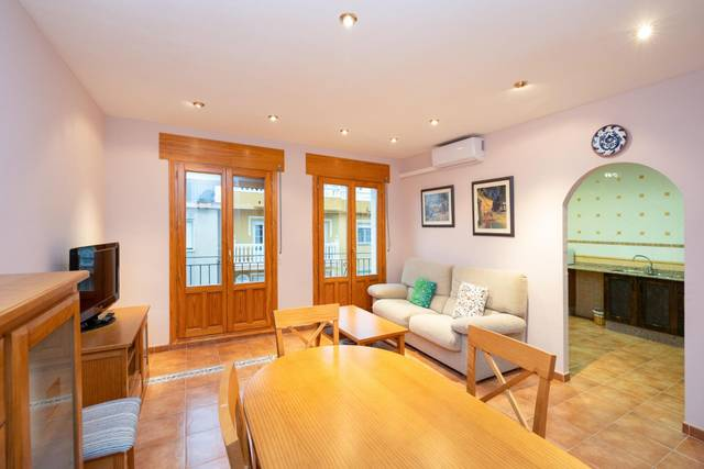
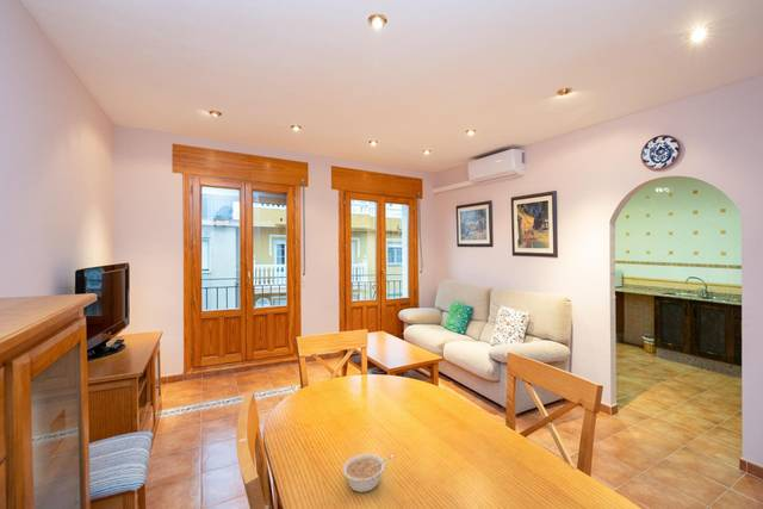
+ legume [341,453,395,494]
